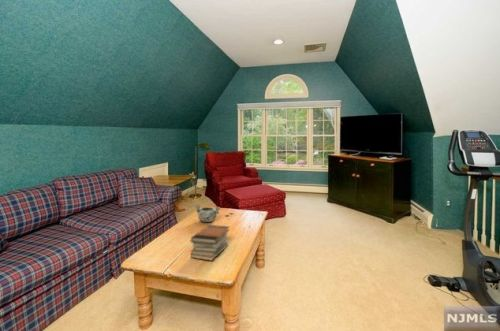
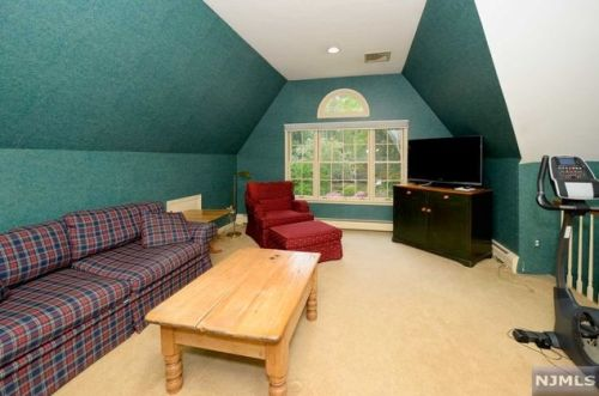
- decorative bowl [194,204,221,223]
- book stack [189,224,231,262]
